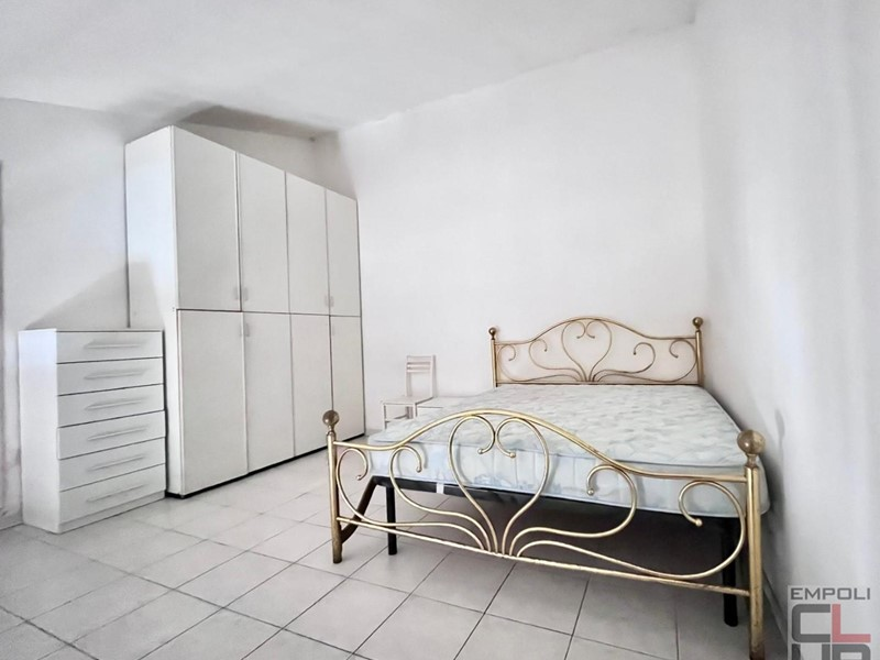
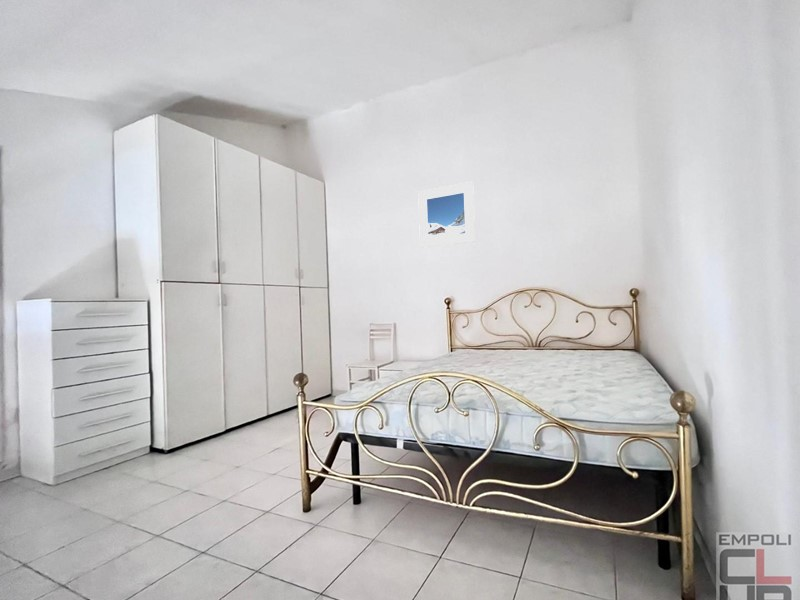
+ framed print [417,181,476,249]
